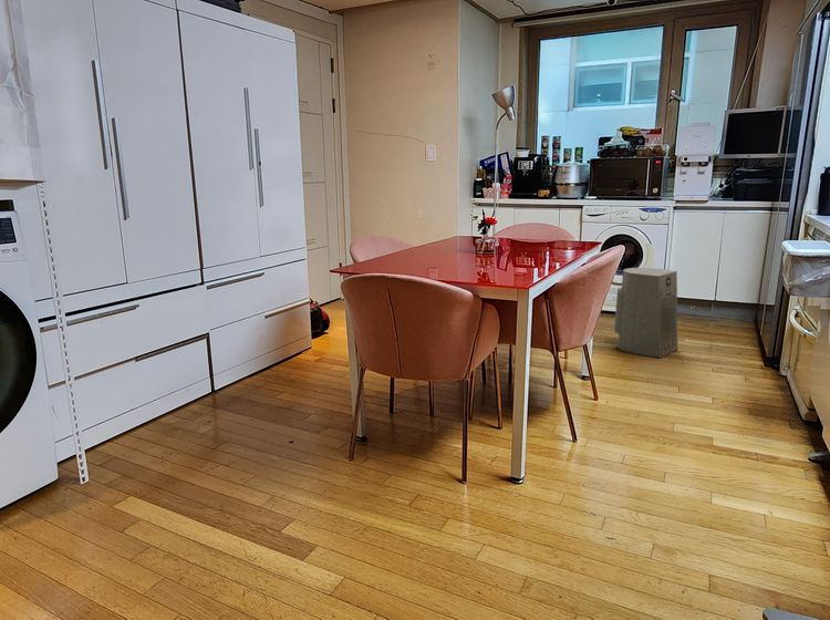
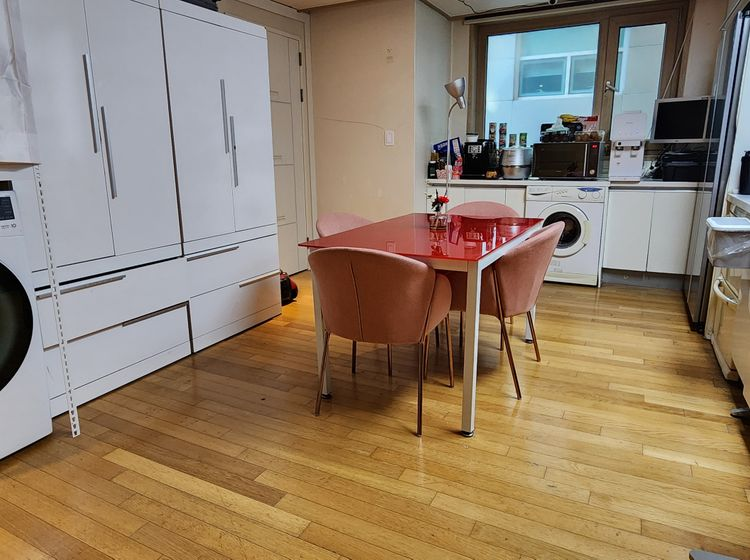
- fan [613,267,678,359]
